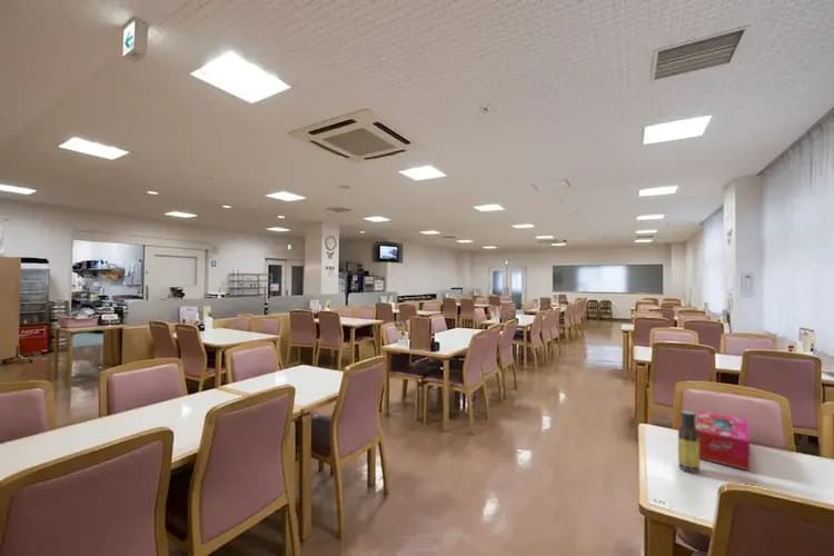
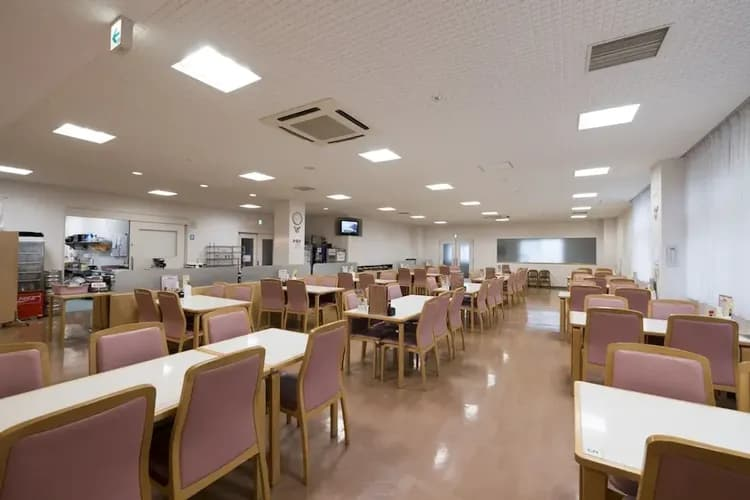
- tissue box [695,409,751,471]
- sauce bottle [677,409,702,474]
